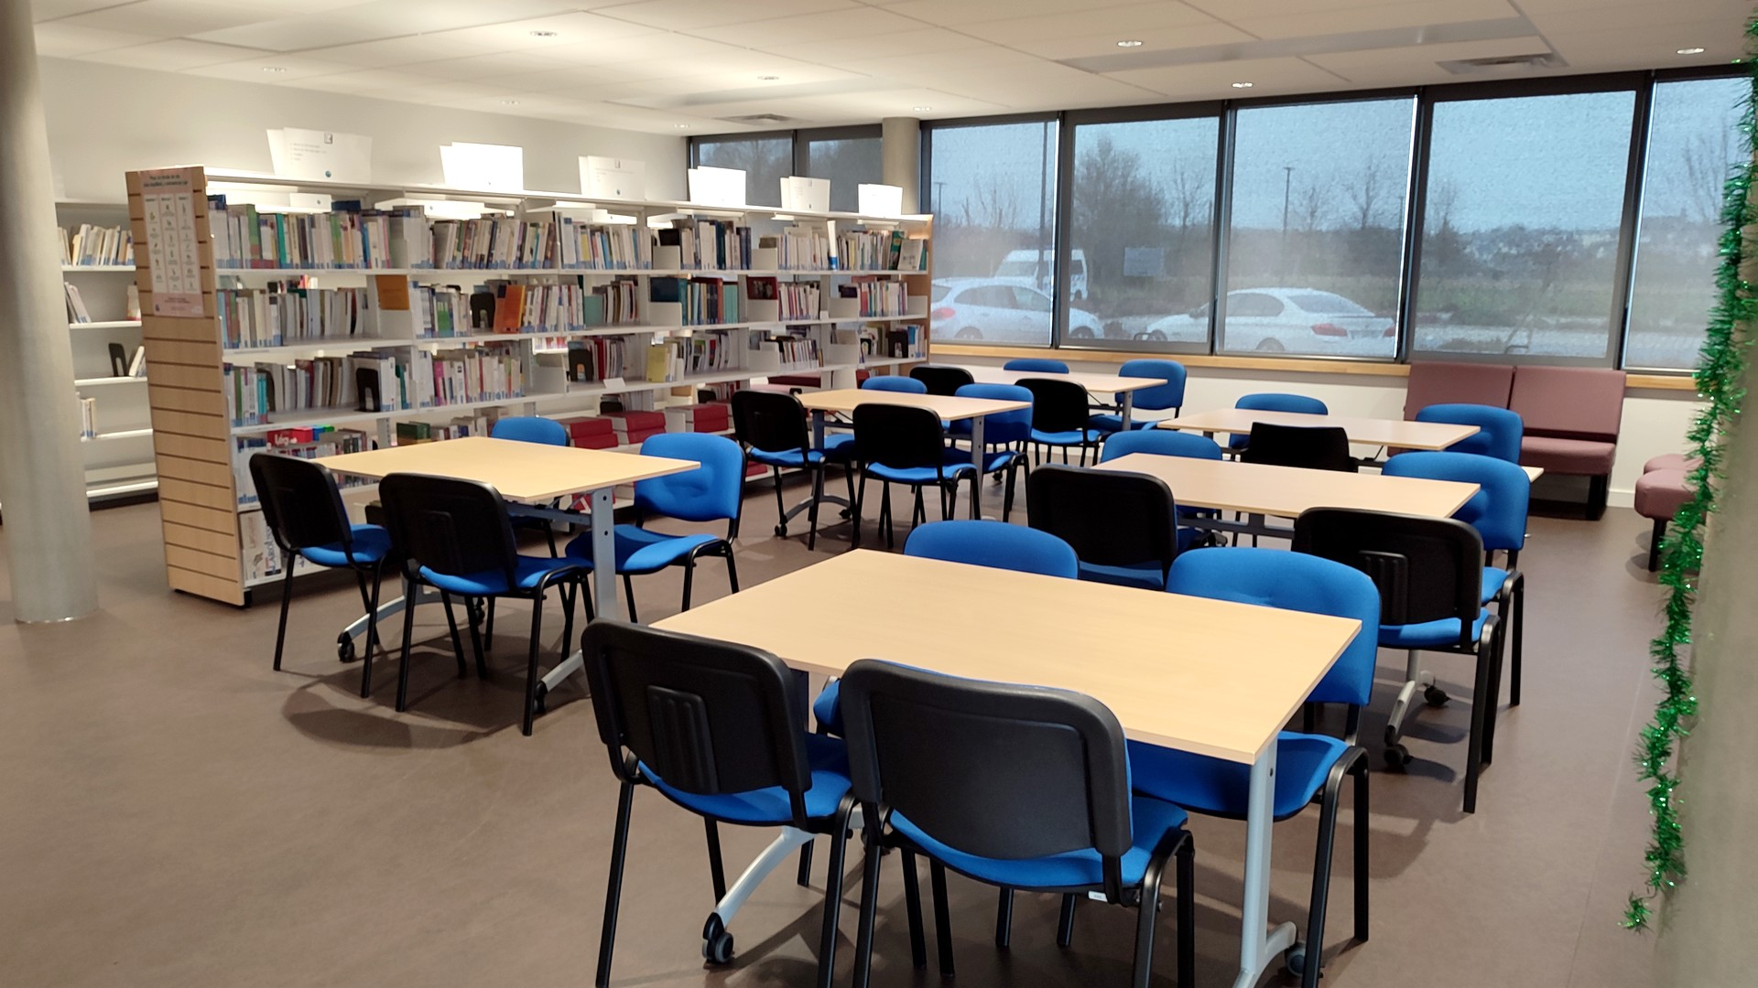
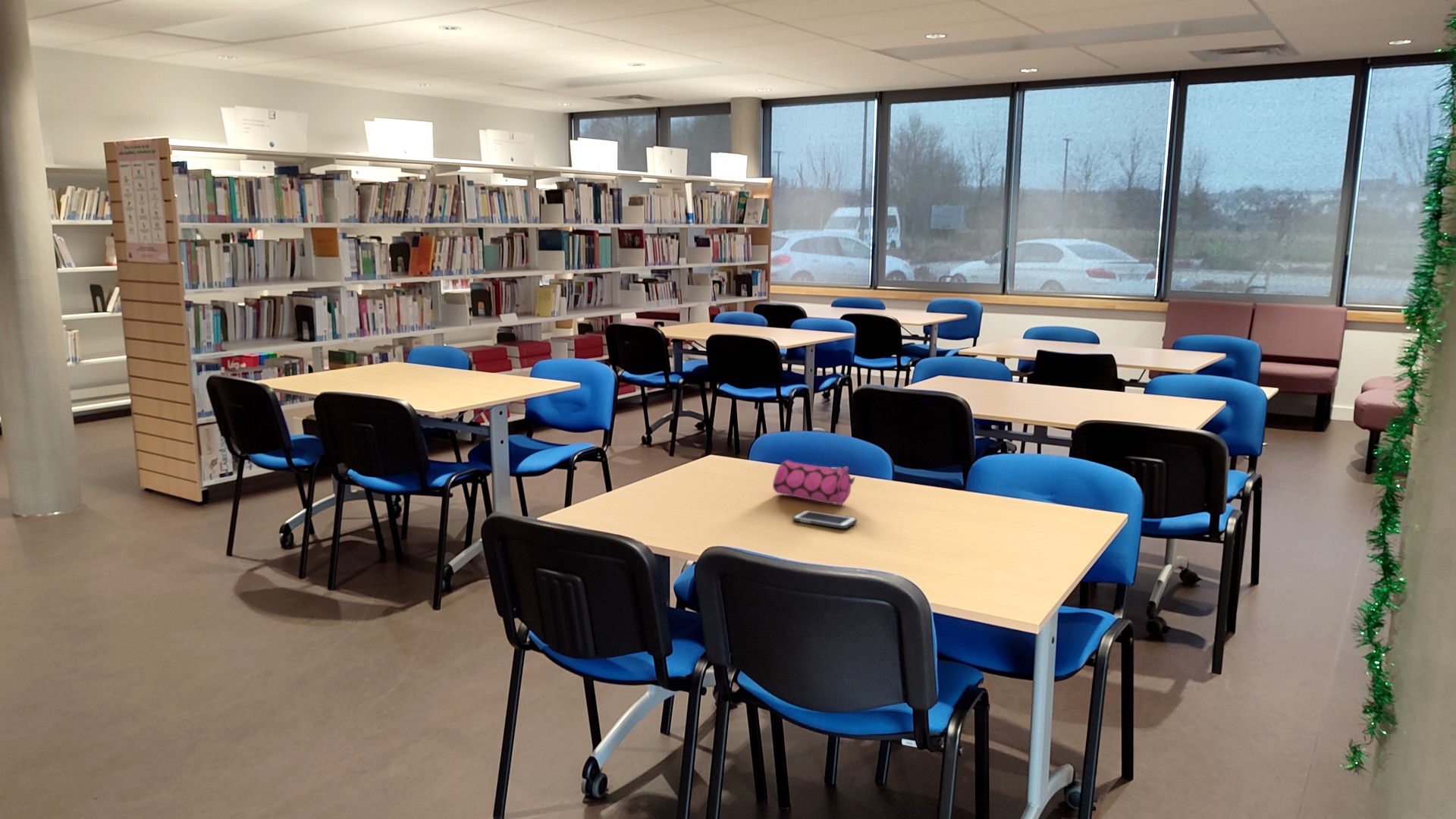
+ cell phone [792,510,858,529]
+ pencil case [772,460,856,505]
